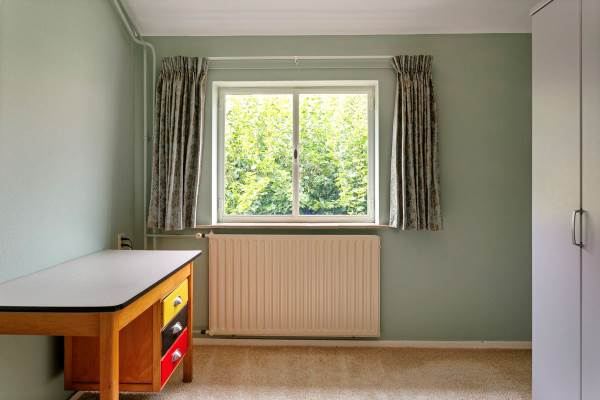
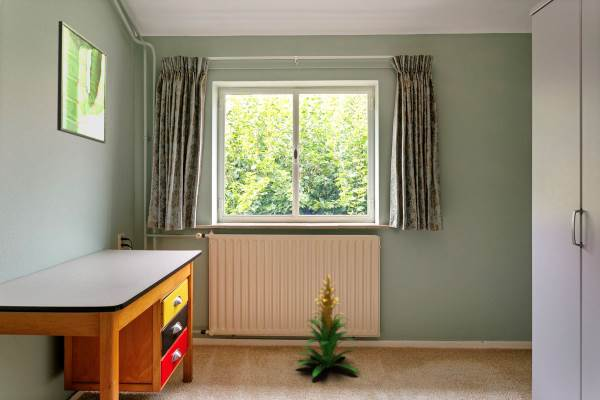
+ indoor plant [295,273,358,378]
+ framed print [56,20,108,144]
